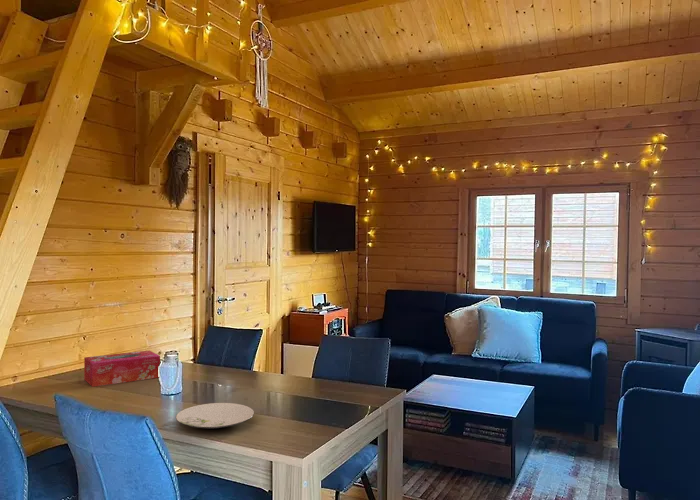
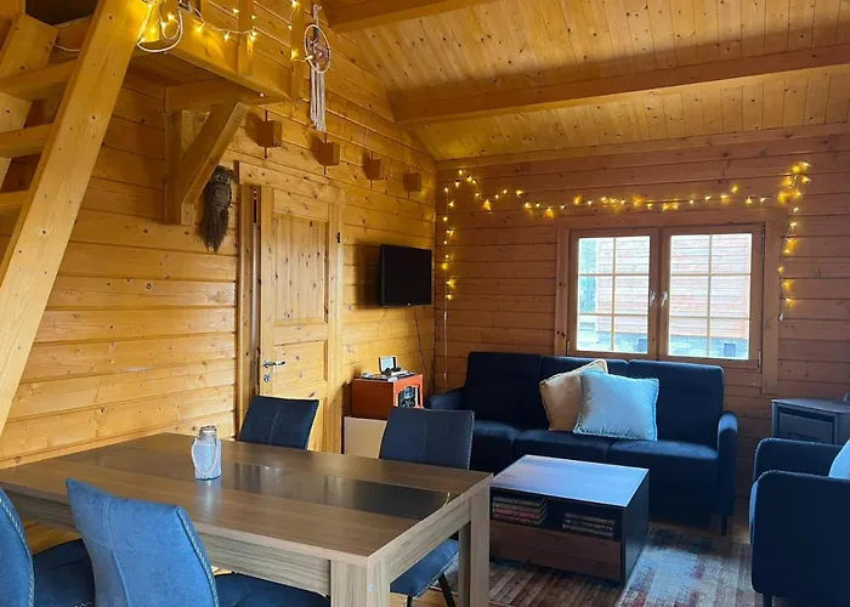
- tissue box [83,350,161,388]
- plate [175,402,255,430]
